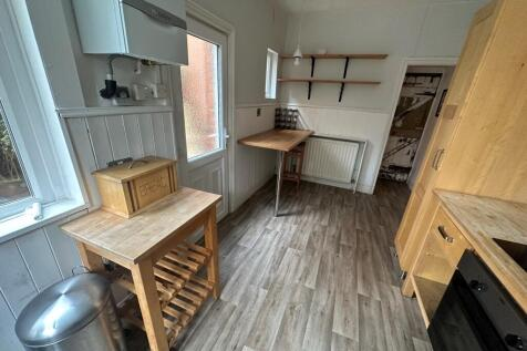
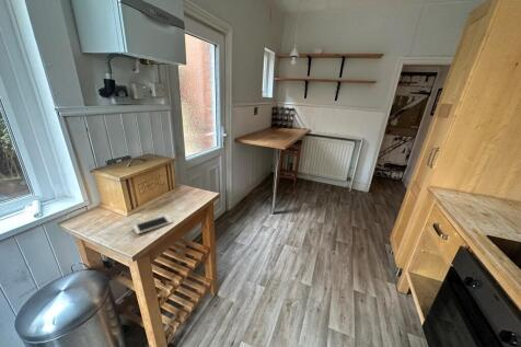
+ cell phone [132,213,174,235]
